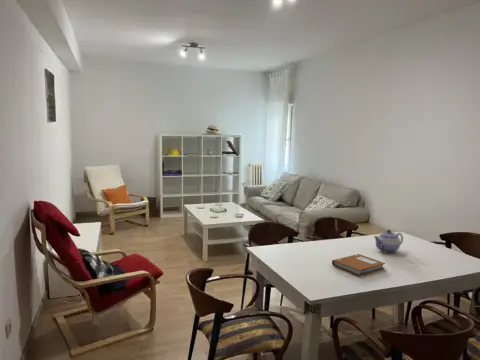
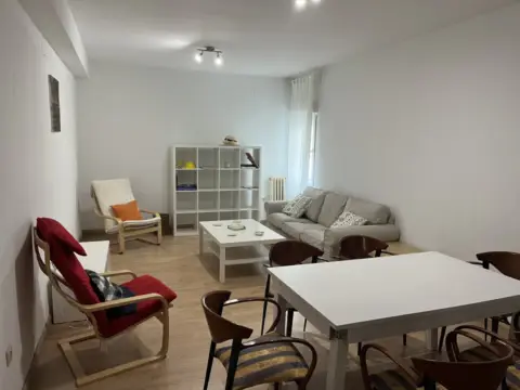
- teapot [373,229,404,254]
- notebook [331,253,386,277]
